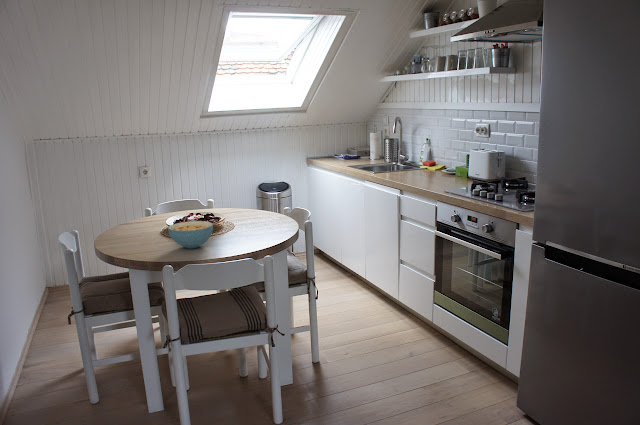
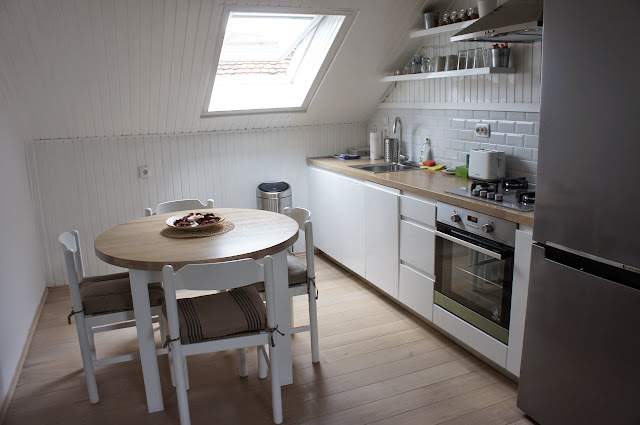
- cereal bowl [167,220,214,249]
